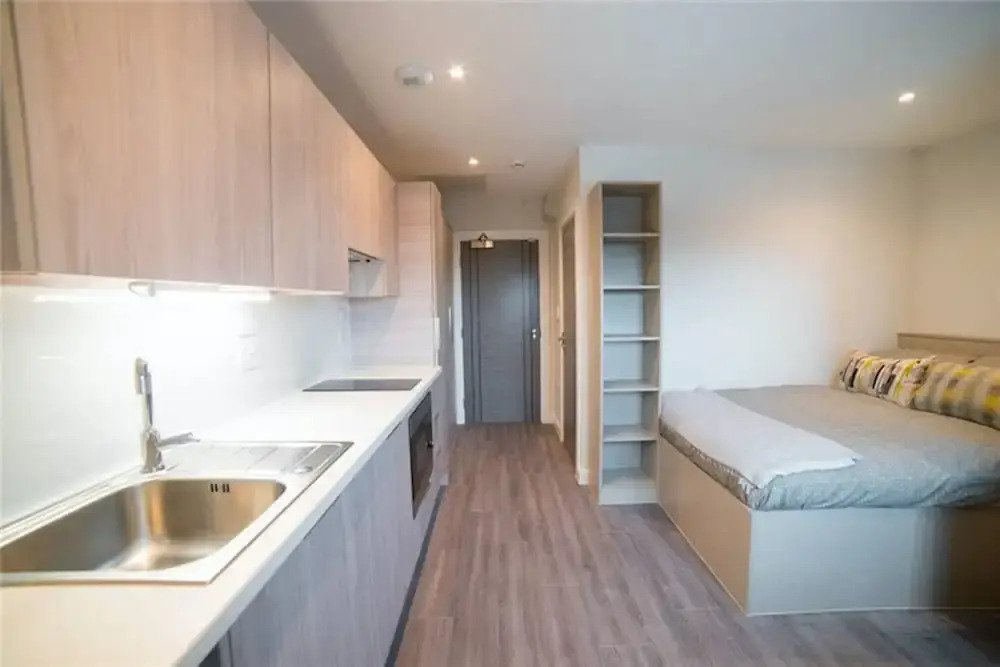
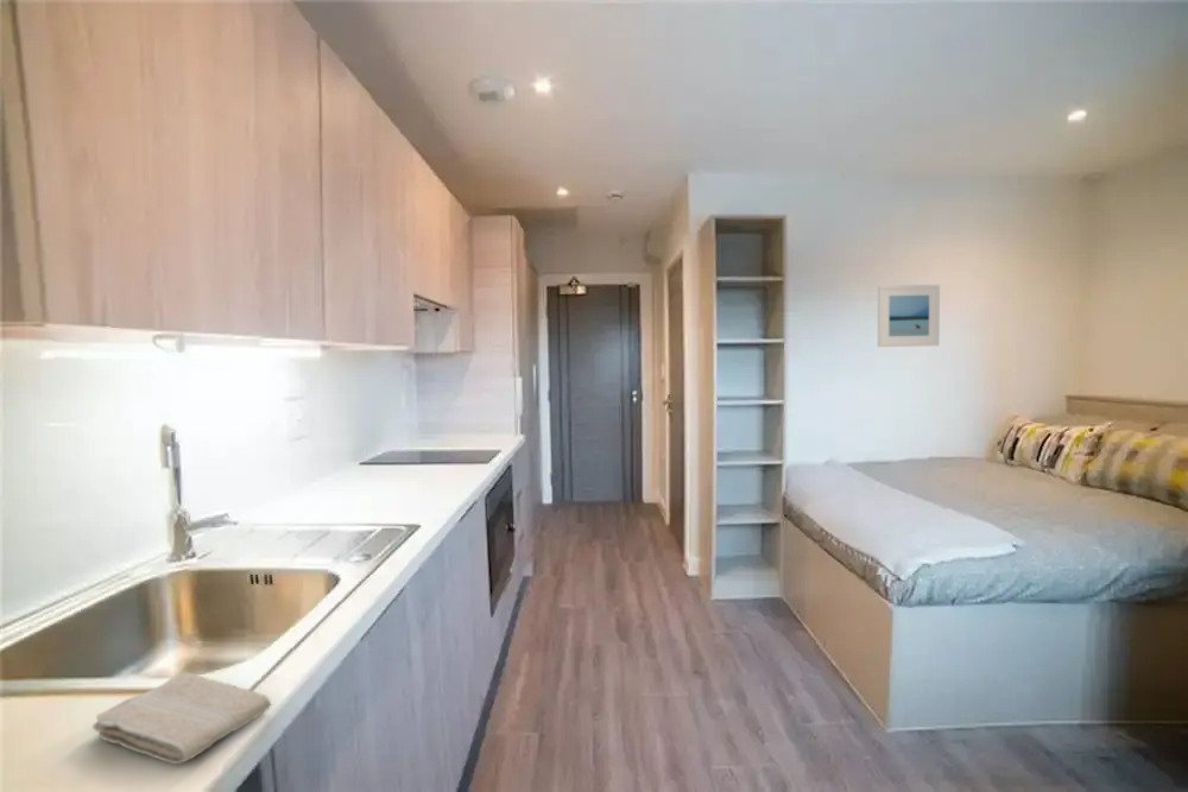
+ washcloth [91,672,272,765]
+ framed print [877,284,941,348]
